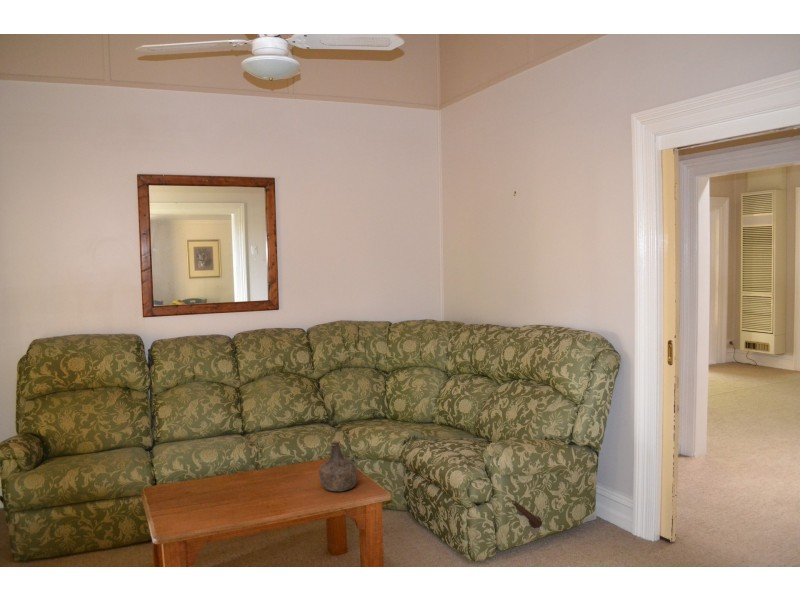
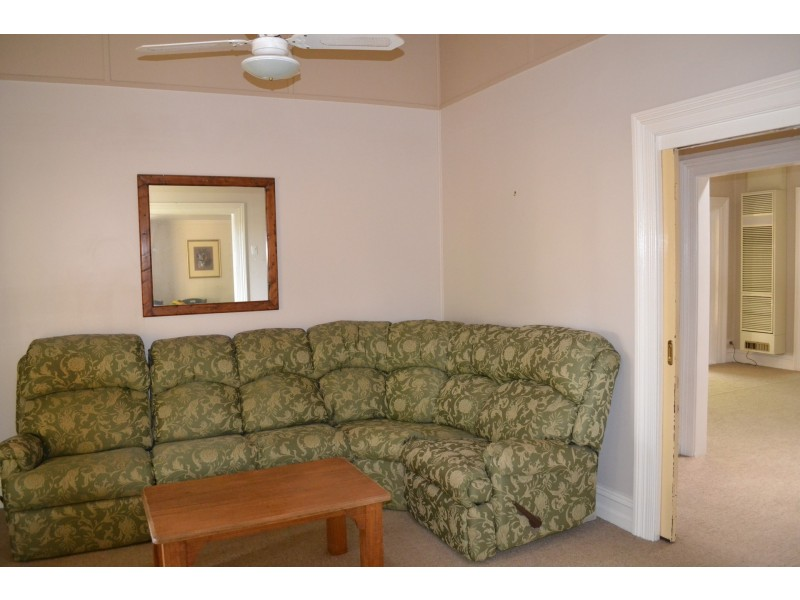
- bottle [318,440,358,493]
